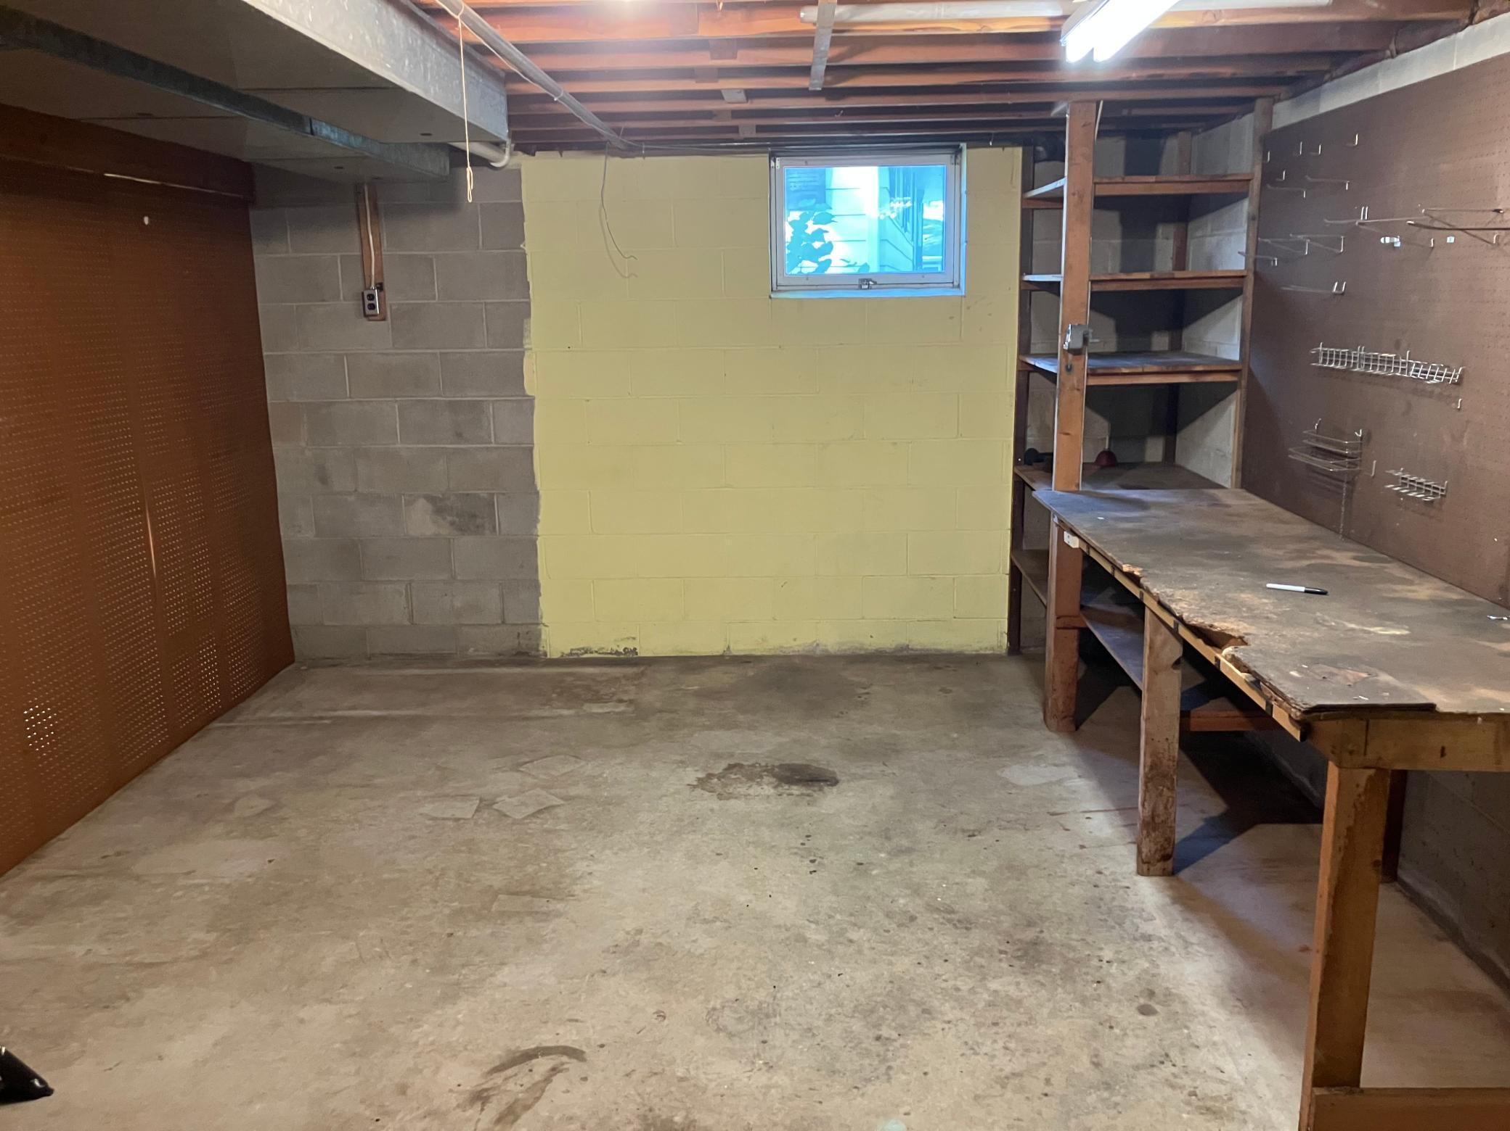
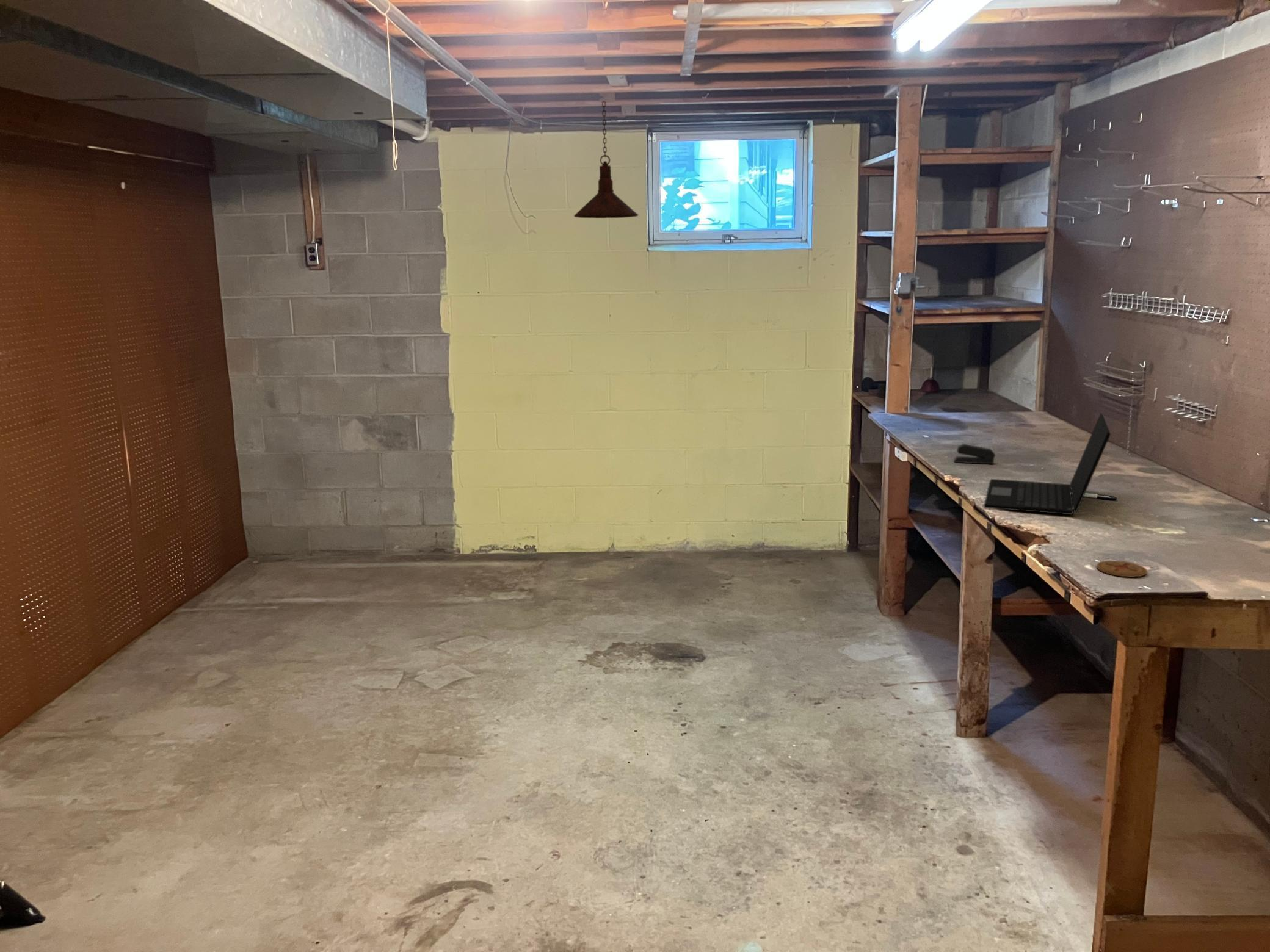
+ stapler [954,443,996,464]
+ coaster [1096,560,1148,578]
+ pendant light [573,100,639,219]
+ laptop [984,413,1111,516]
